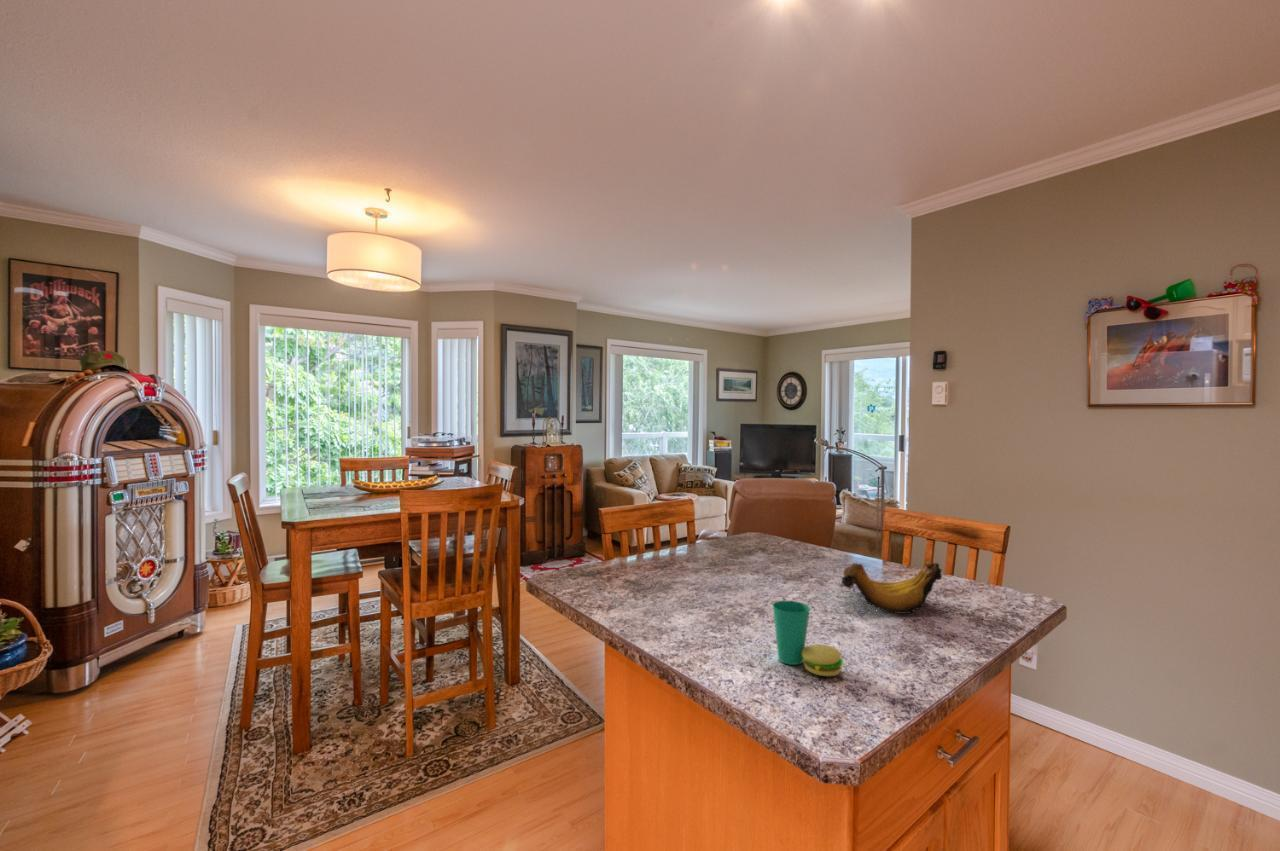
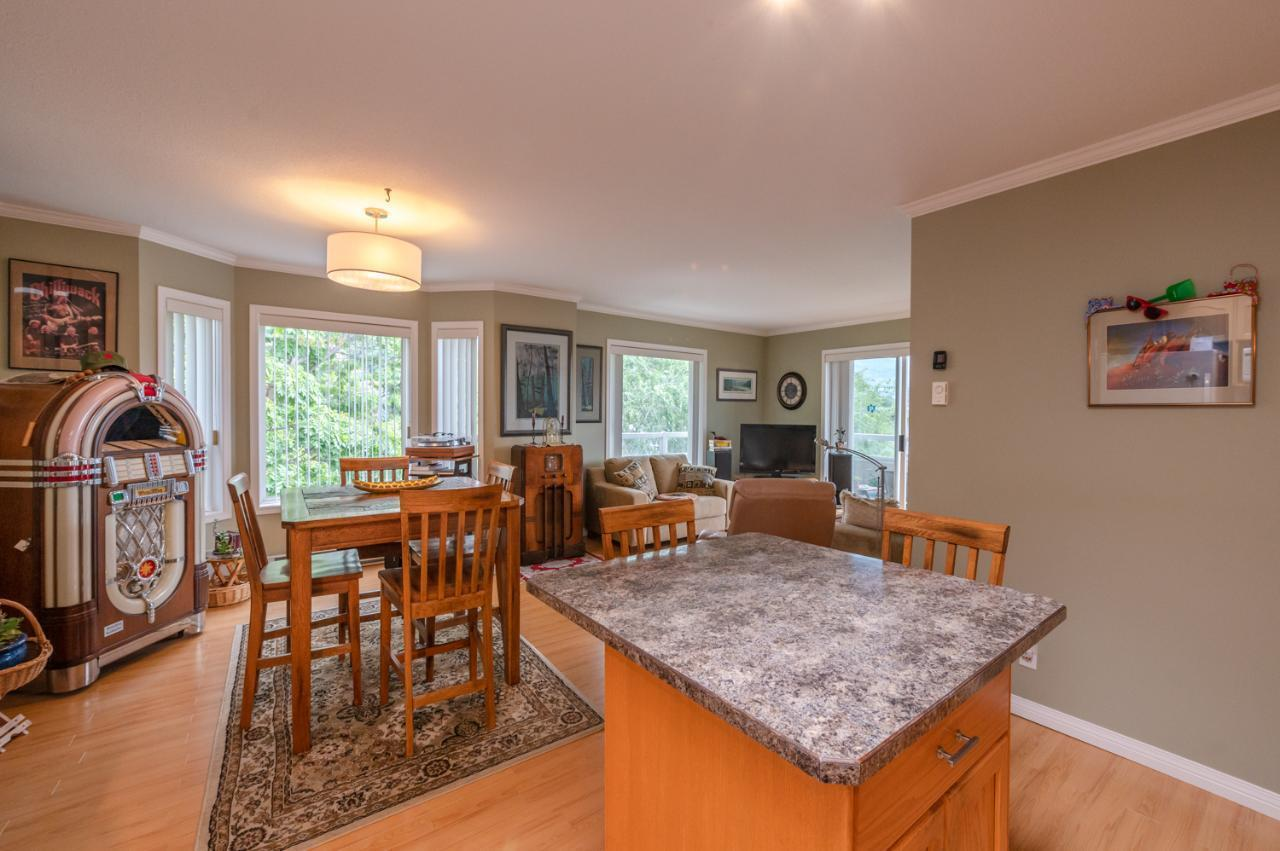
- banana bunch [840,560,943,615]
- cup [771,600,844,677]
